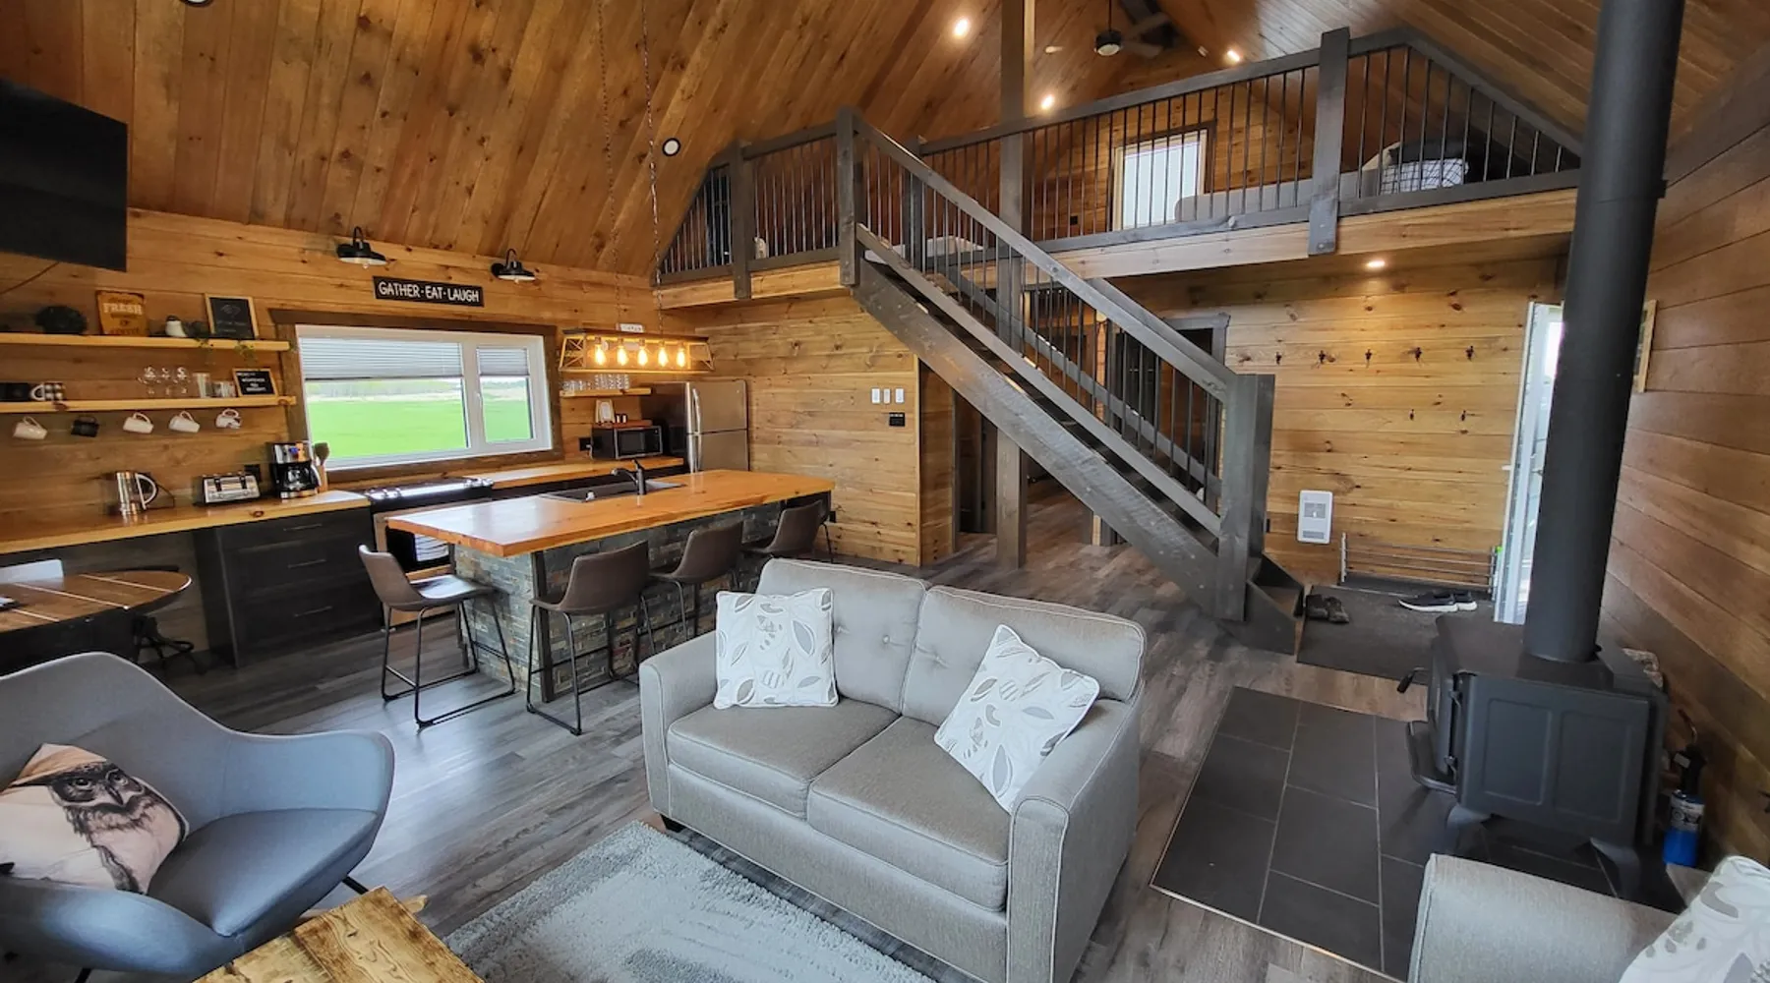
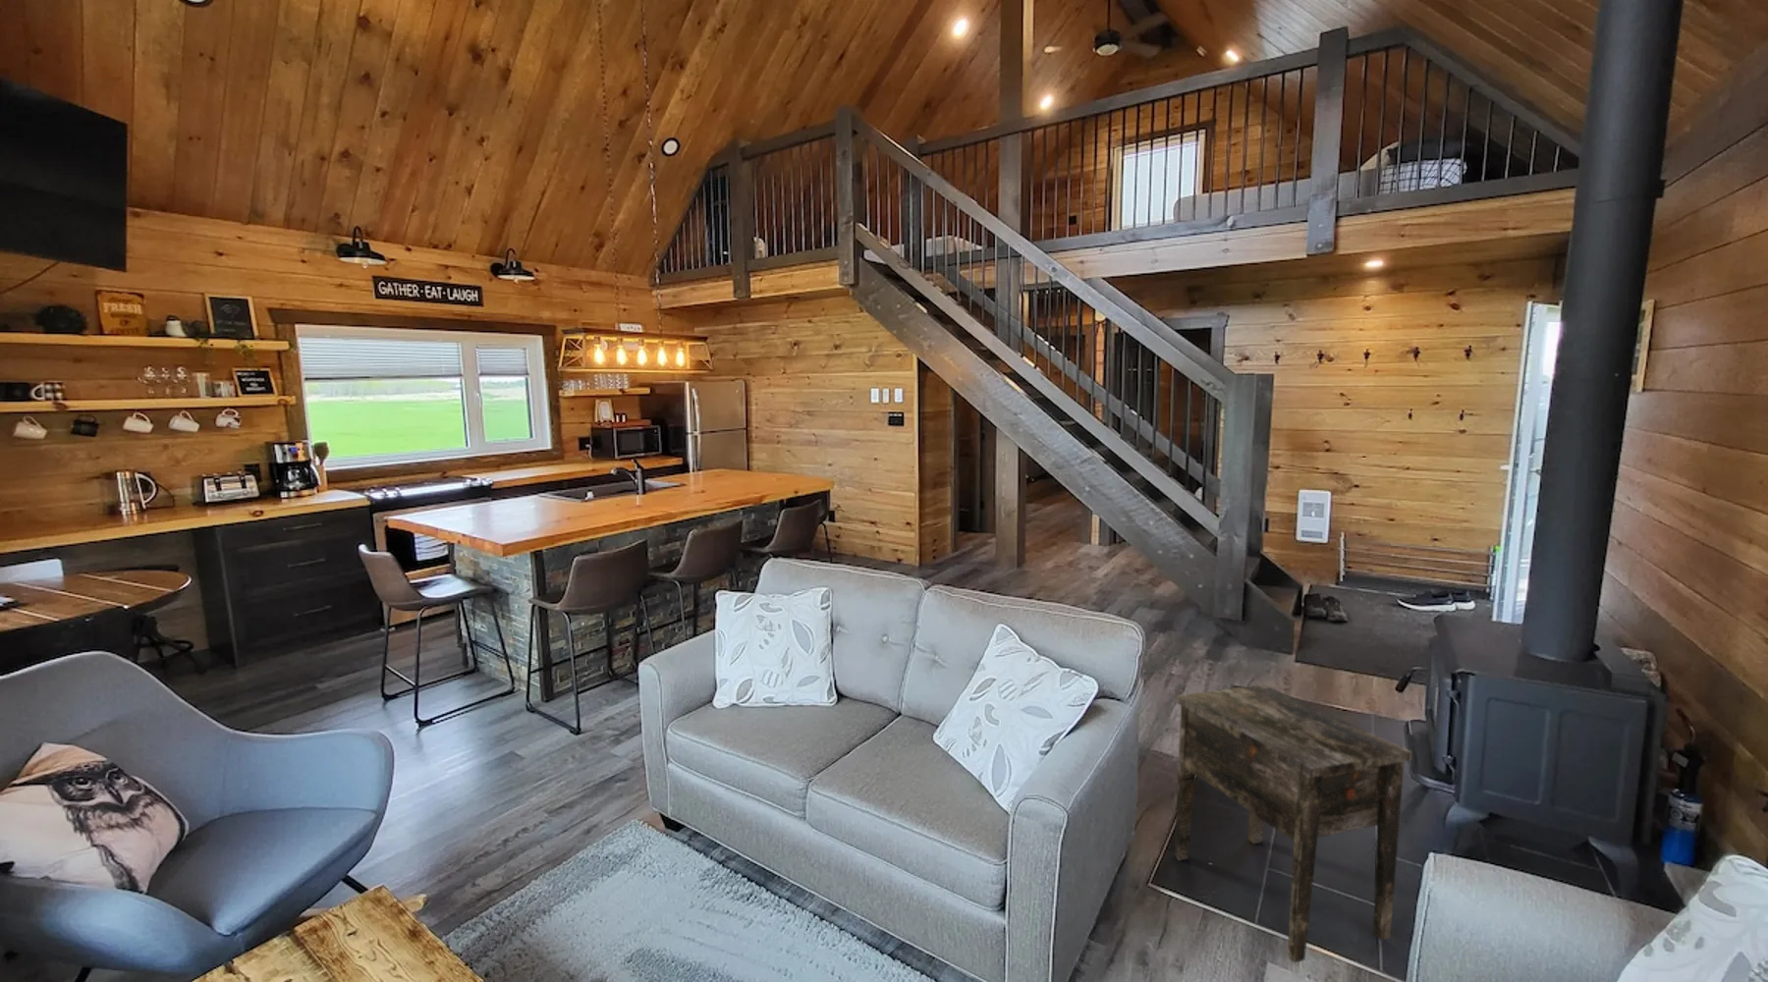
+ side table [1174,683,1414,964]
